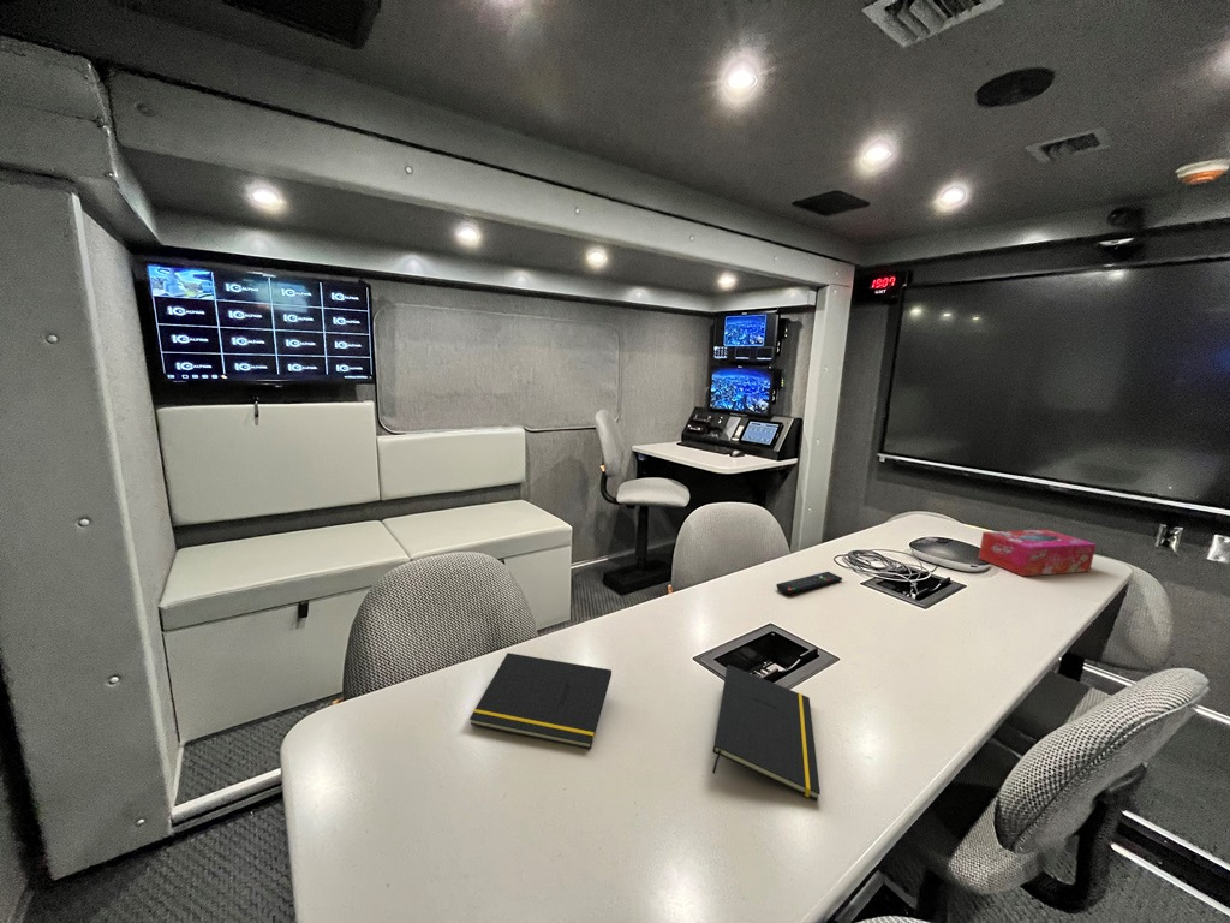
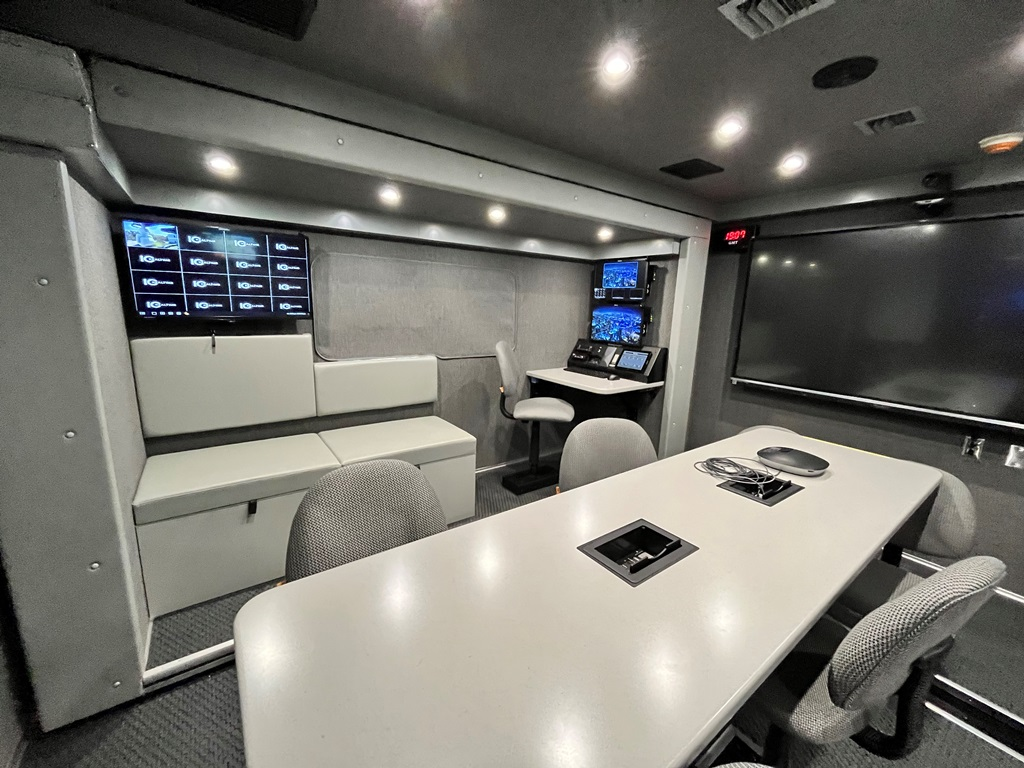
- tissue box [977,529,1097,577]
- notepad [468,651,613,750]
- remote control [775,571,843,595]
- notepad [711,663,822,802]
